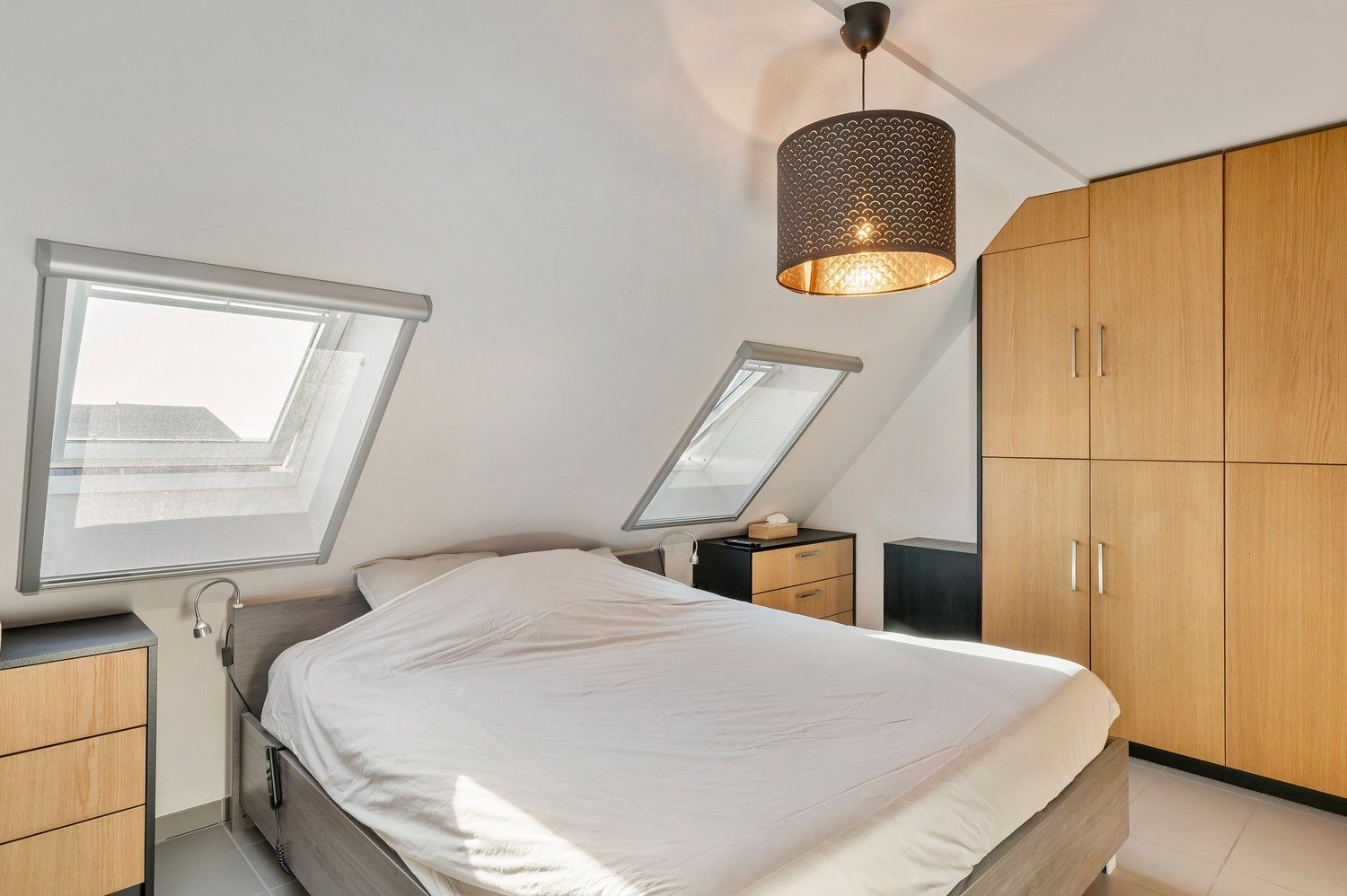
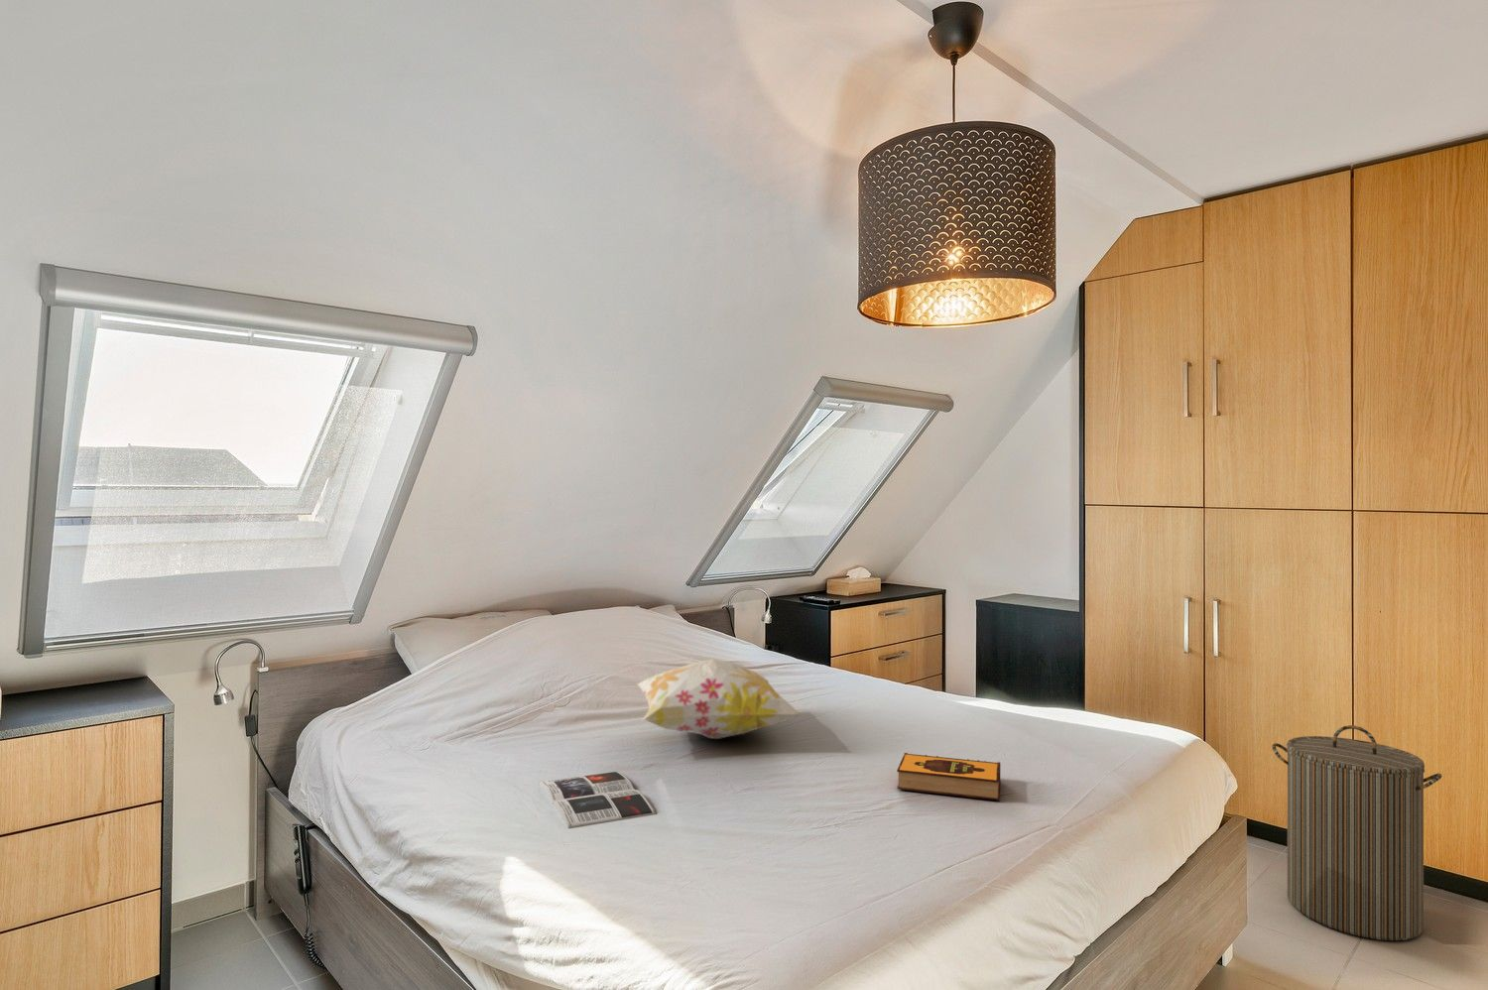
+ magazine [539,771,656,830]
+ laundry hamper [1270,724,1444,941]
+ hardback book [896,752,1002,801]
+ decorative pillow [635,657,802,740]
